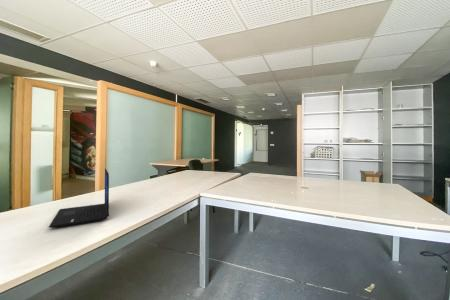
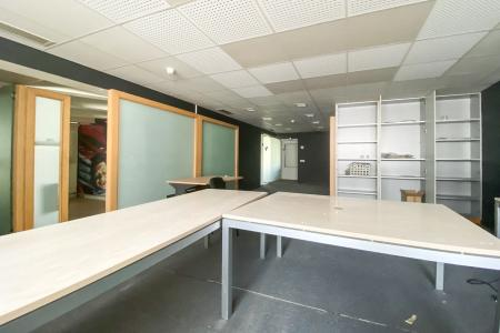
- laptop [48,168,110,229]
